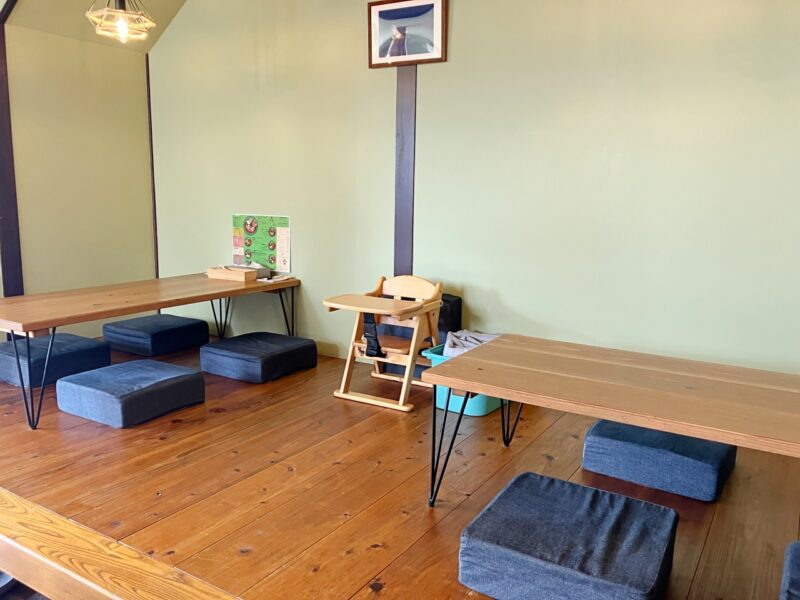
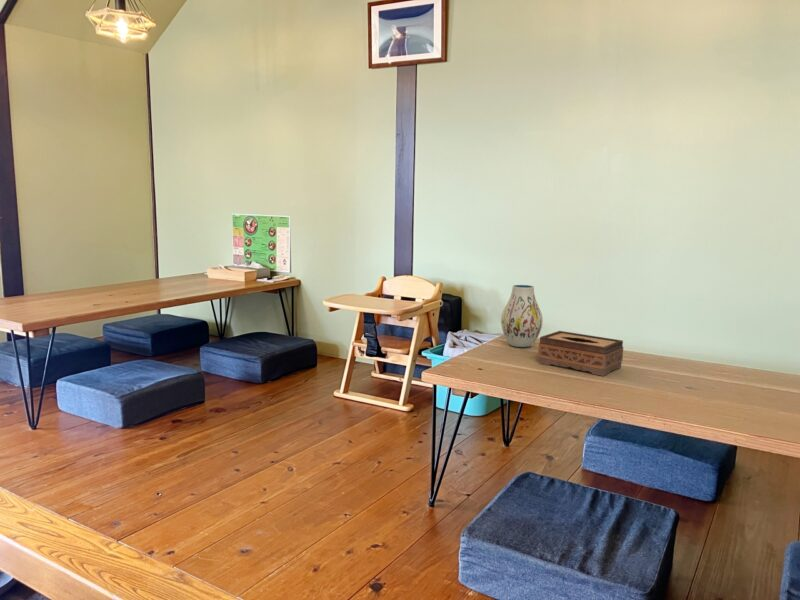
+ vase [500,284,544,348]
+ tissue box [537,330,624,377]
